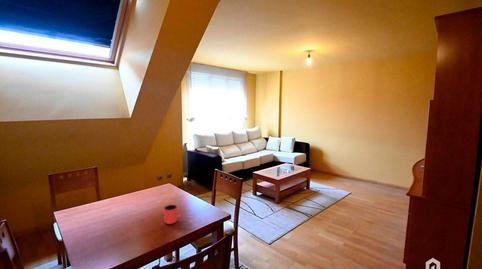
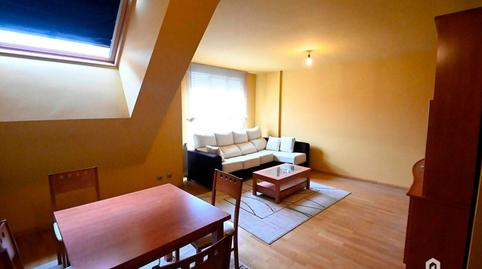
- cup [163,204,183,225]
